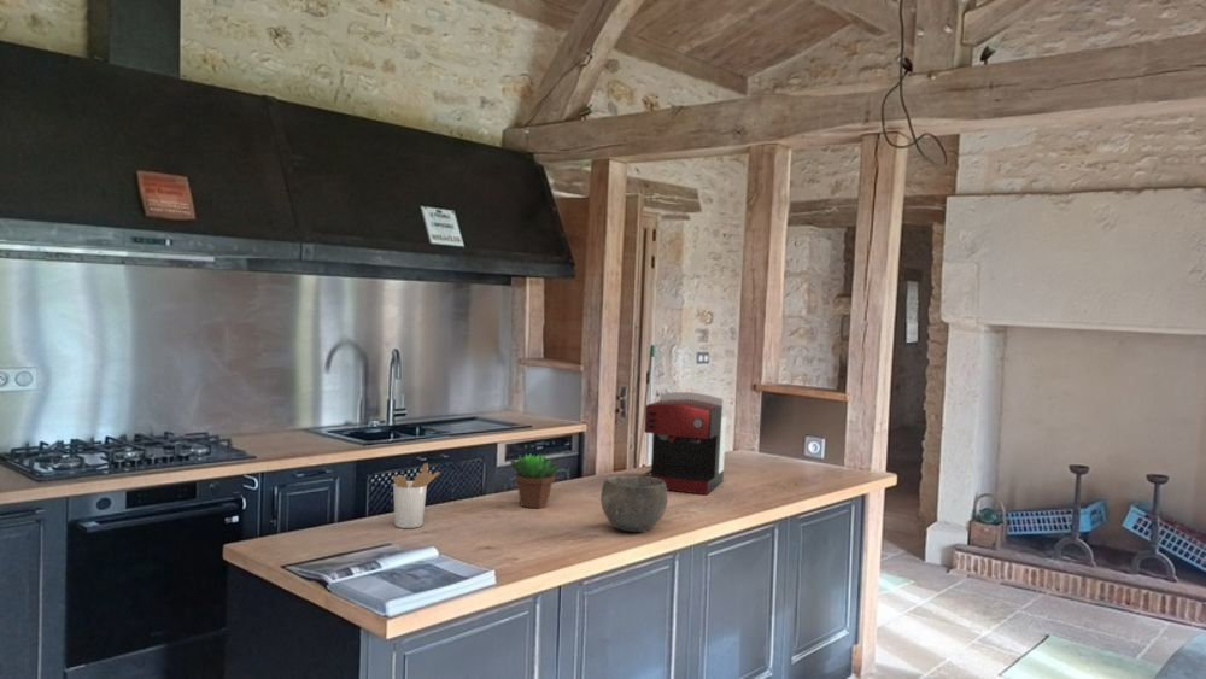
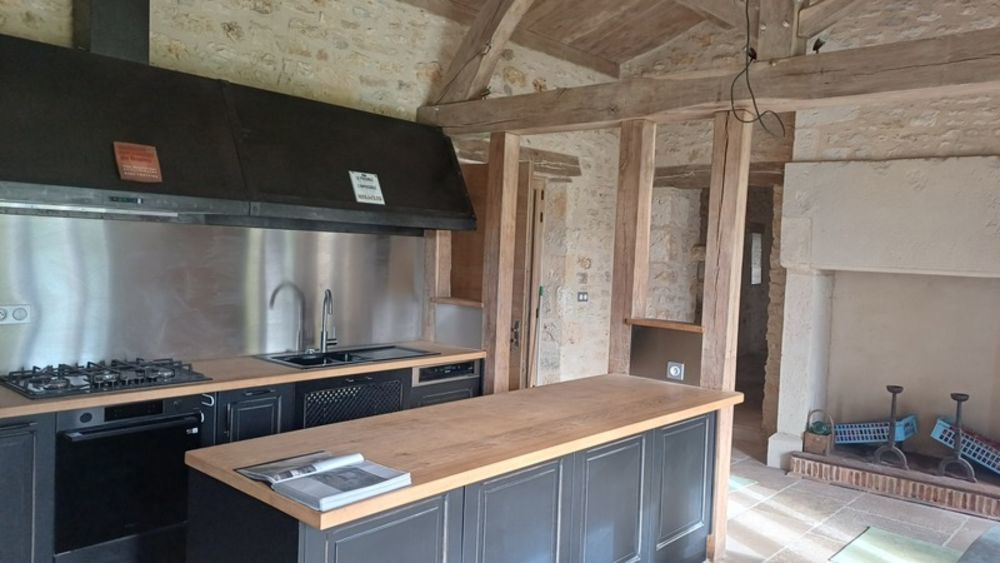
- bowl [599,474,668,533]
- utensil holder [392,462,441,529]
- coffee maker [642,391,728,496]
- succulent plant [509,452,558,509]
